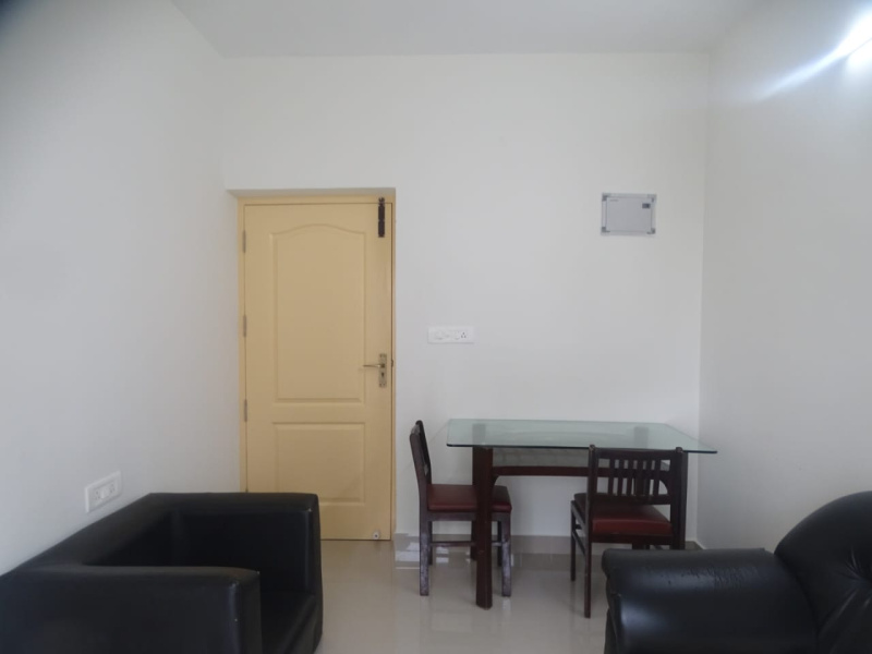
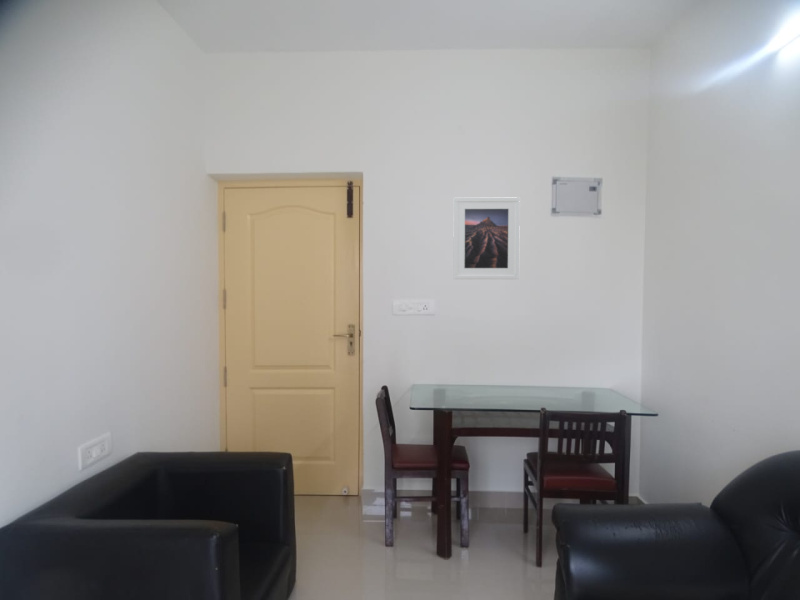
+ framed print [452,196,521,280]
